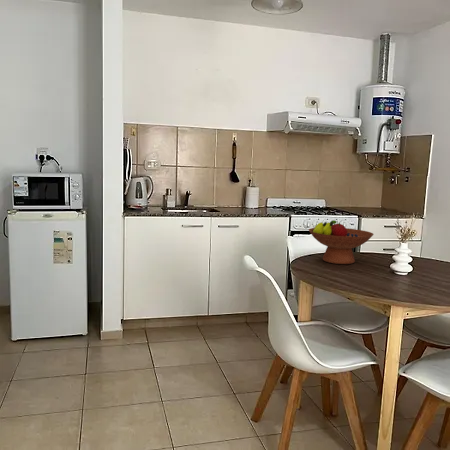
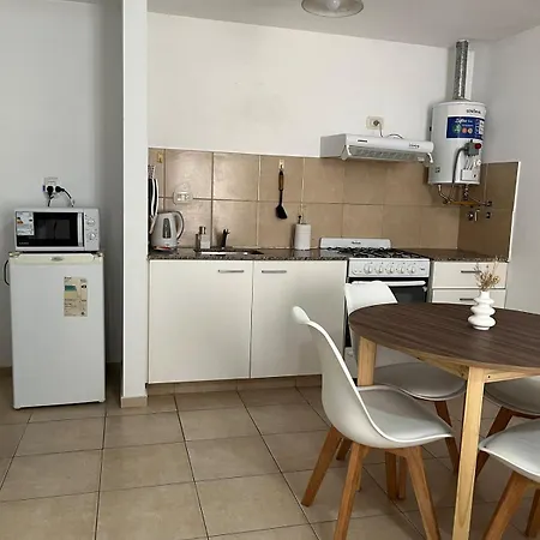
- fruit bowl [308,219,374,265]
